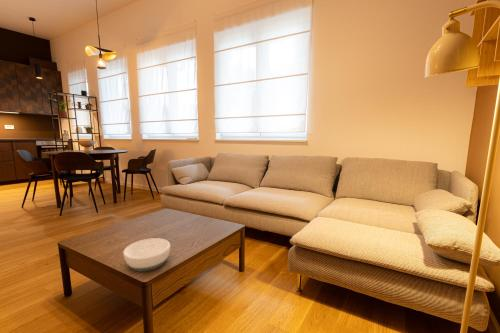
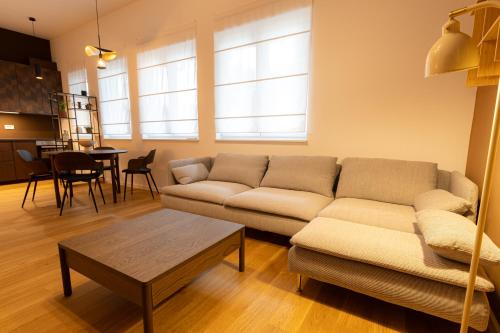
- bowl [122,237,171,273]
